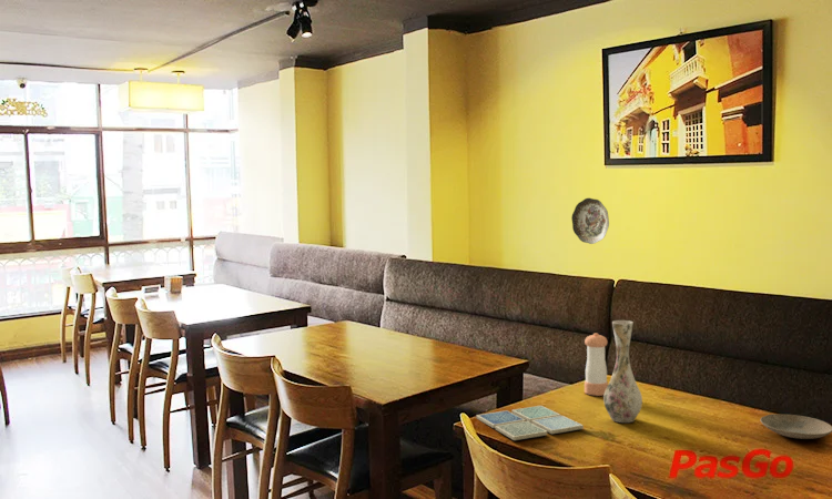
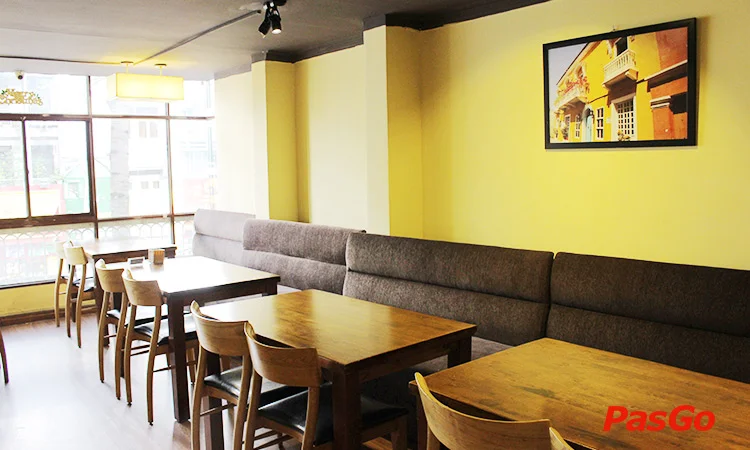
- drink coaster [476,405,585,441]
- vase [602,319,643,424]
- plate [759,413,832,440]
- decorative plate [570,197,610,245]
- pepper shaker [584,332,609,397]
